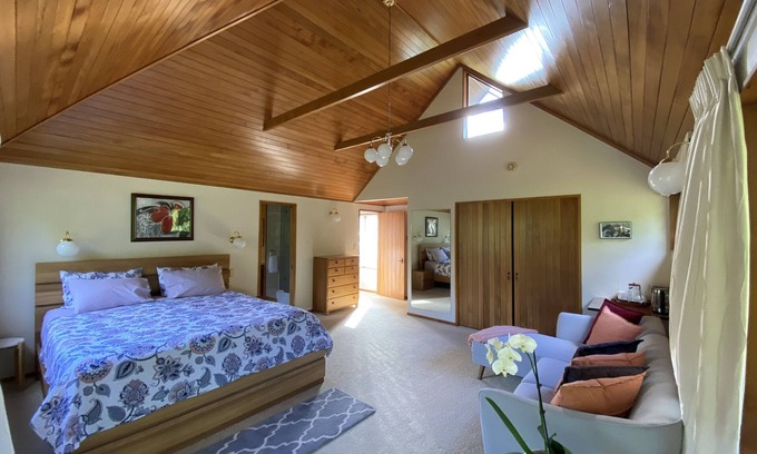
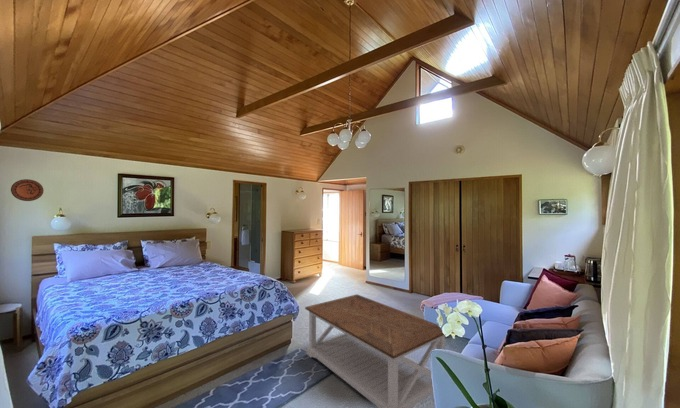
+ decorative plate [10,178,45,202]
+ coffee table [304,293,446,408]
